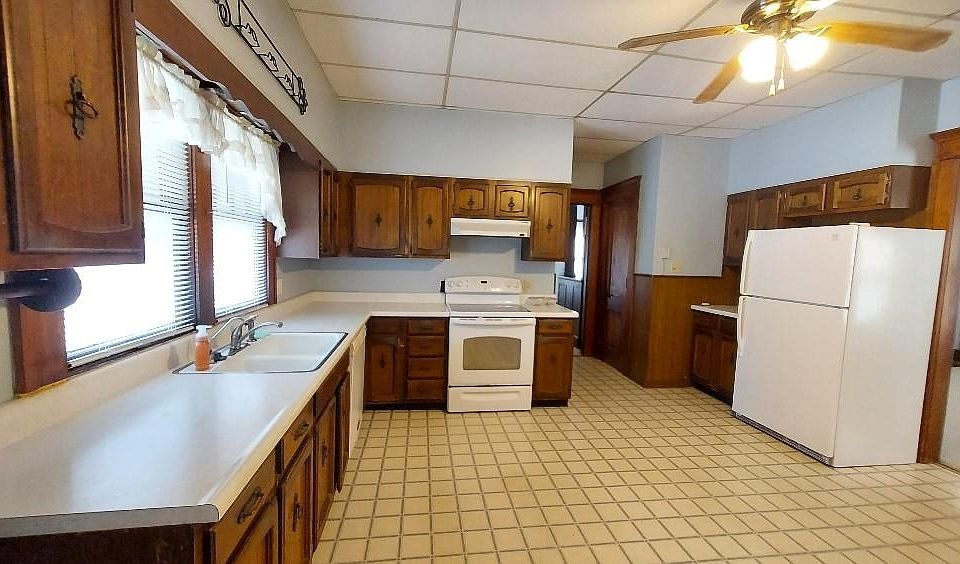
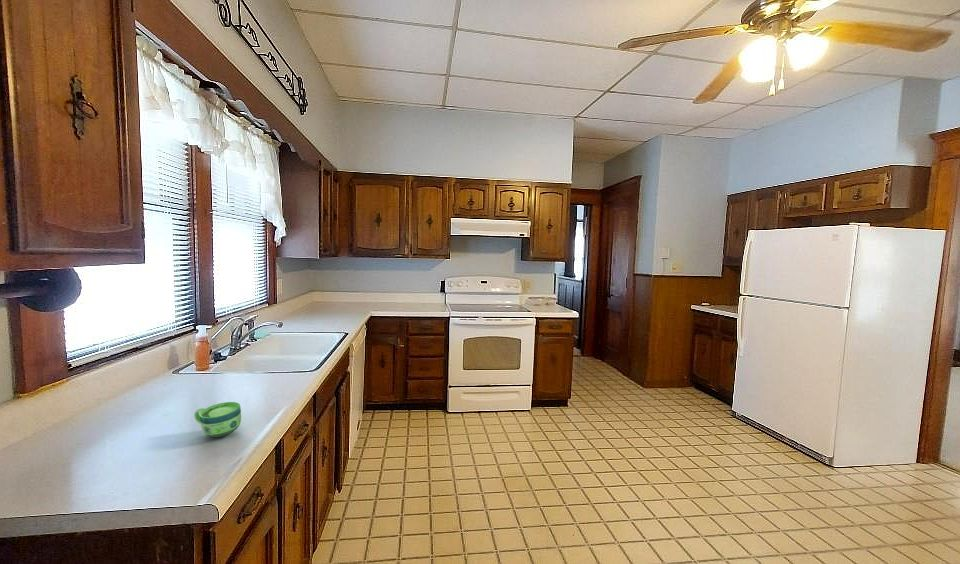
+ cup [193,401,242,438]
